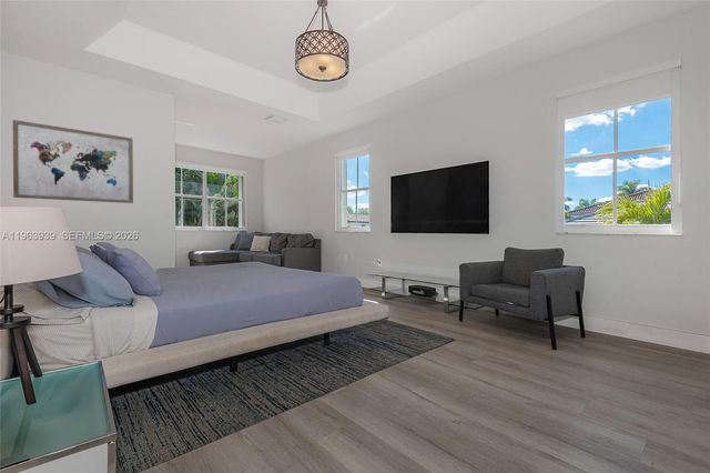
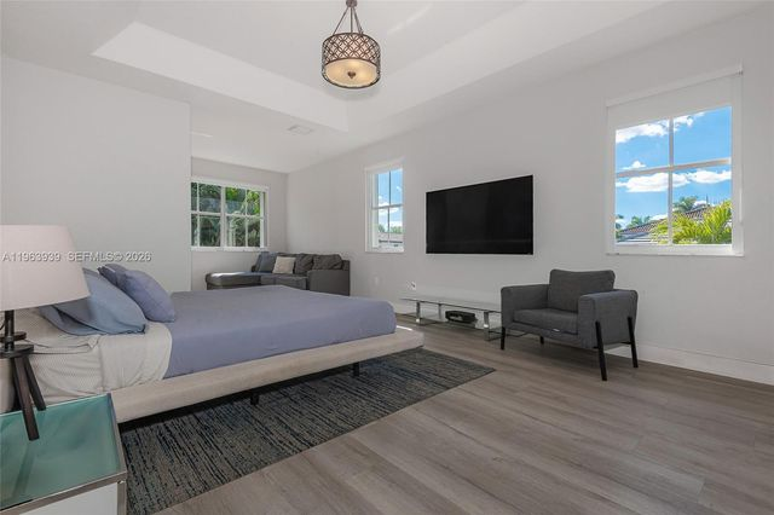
- wall art [12,119,134,204]
